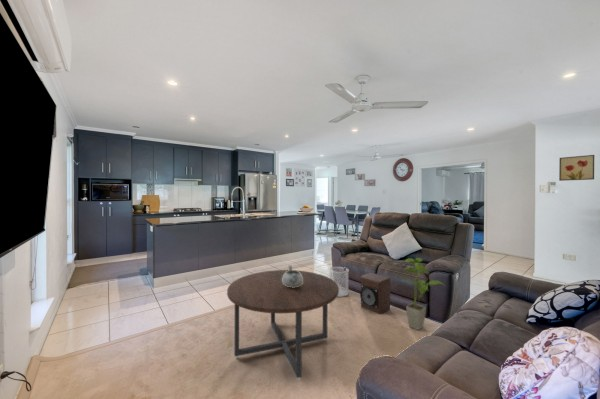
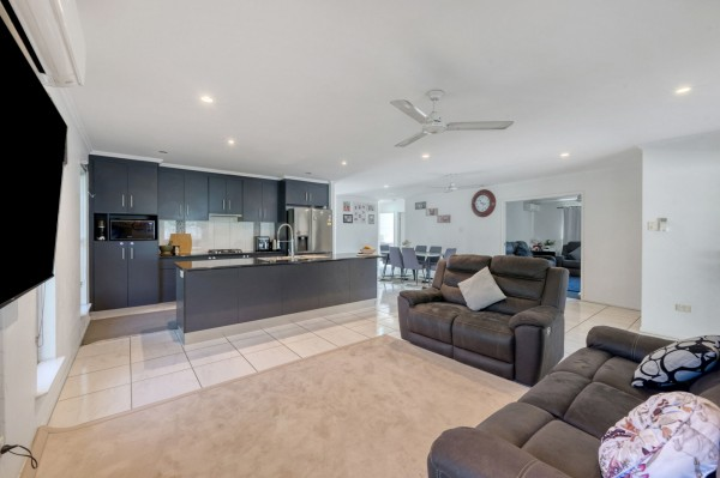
- coffee table [226,269,339,381]
- house plant [403,257,446,331]
- decorative bowl [282,264,303,288]
- speaker [359,272,391,315]
- wall art [558,154,595,182]
- wastebasket [328,266,350,298]
